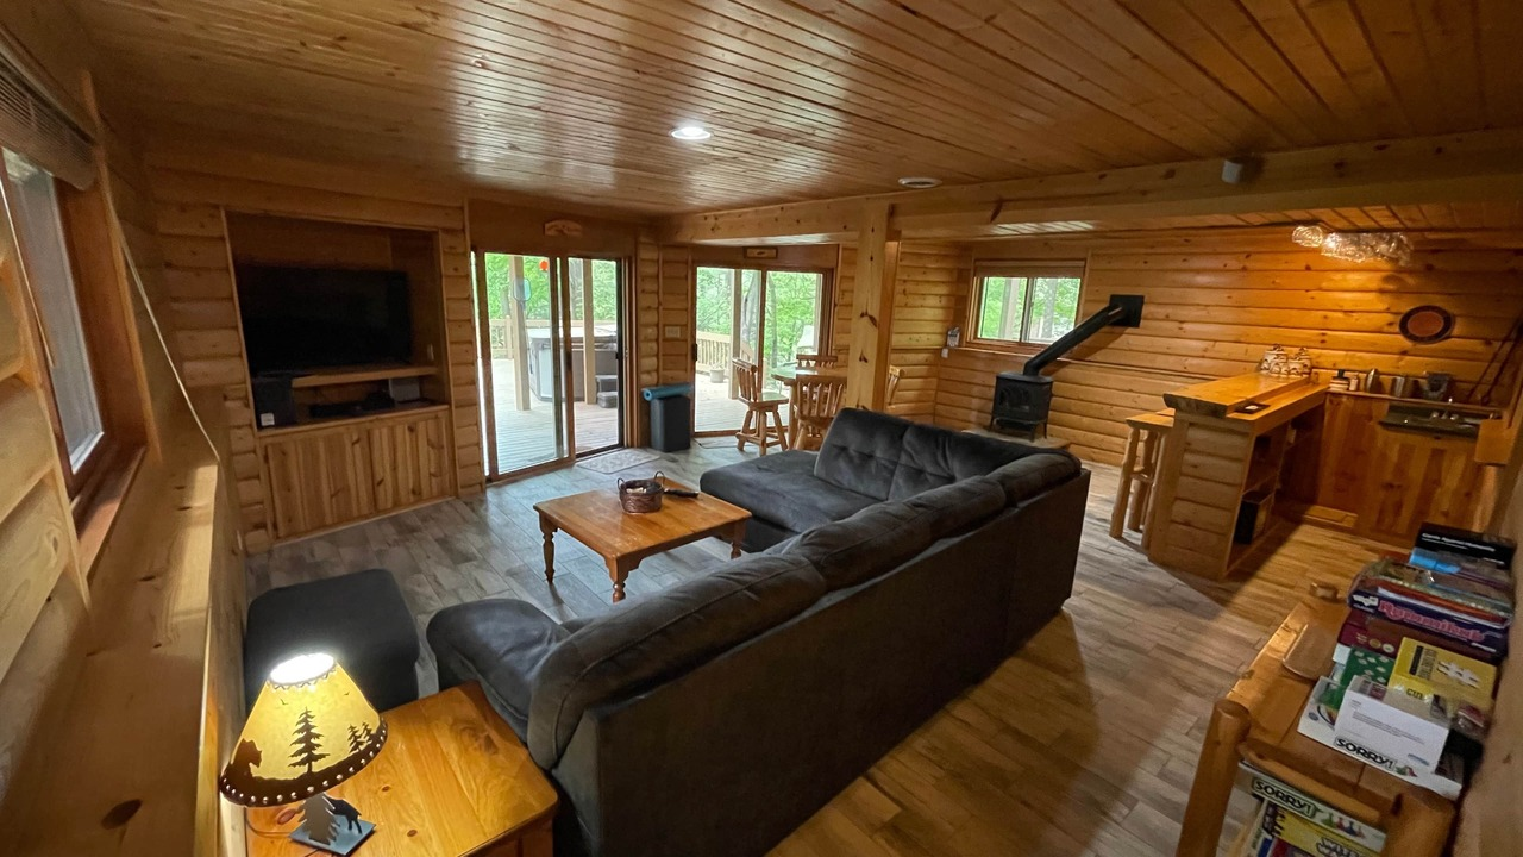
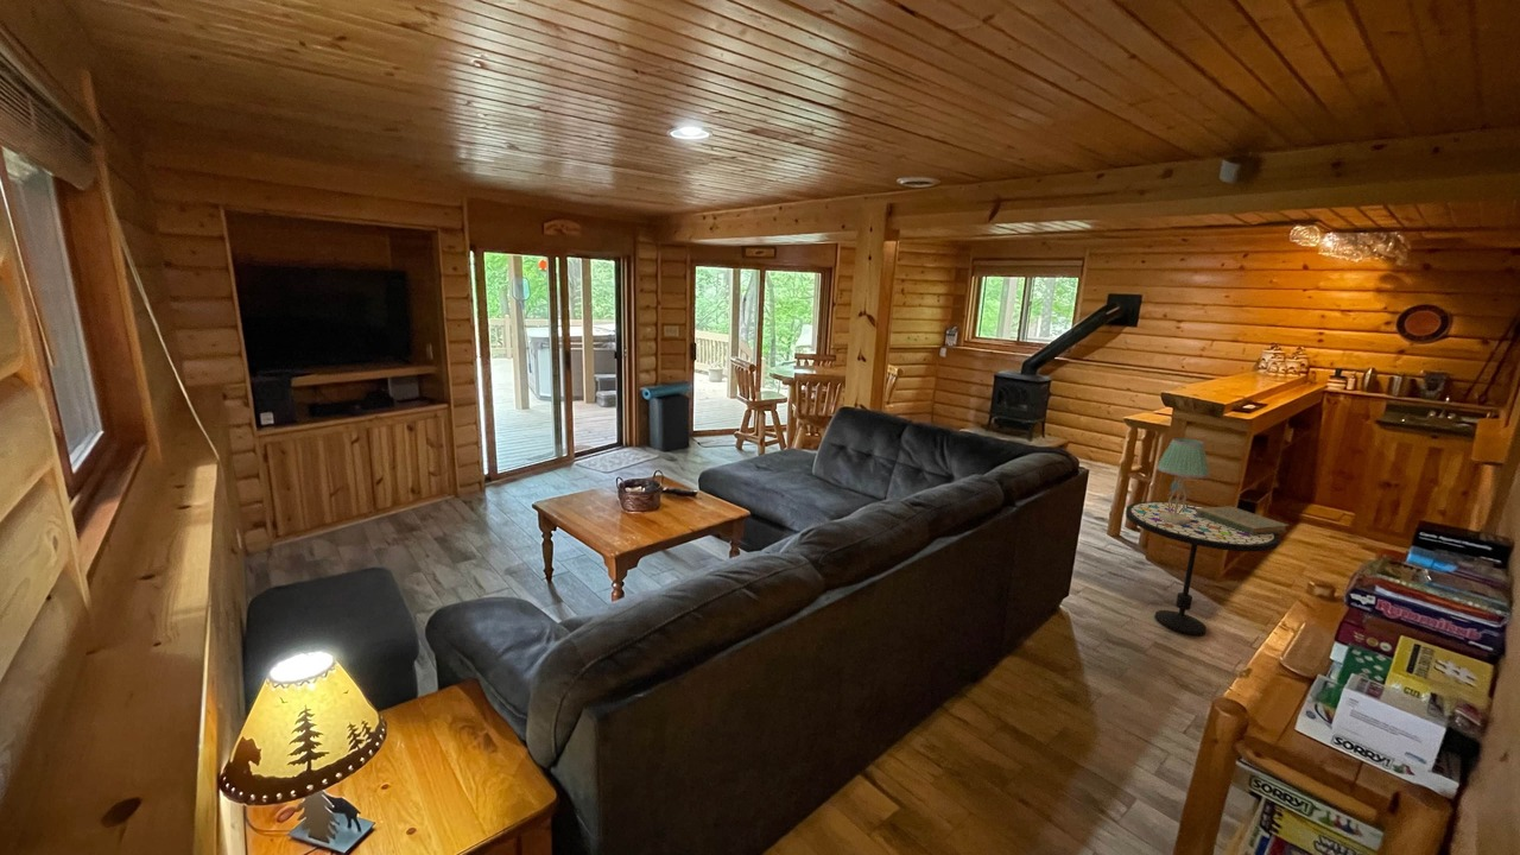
+ table lamp [1155,437,1211,525]
+ book [1196,505,1291,536]
+ side table [1125,500,1281,636]
